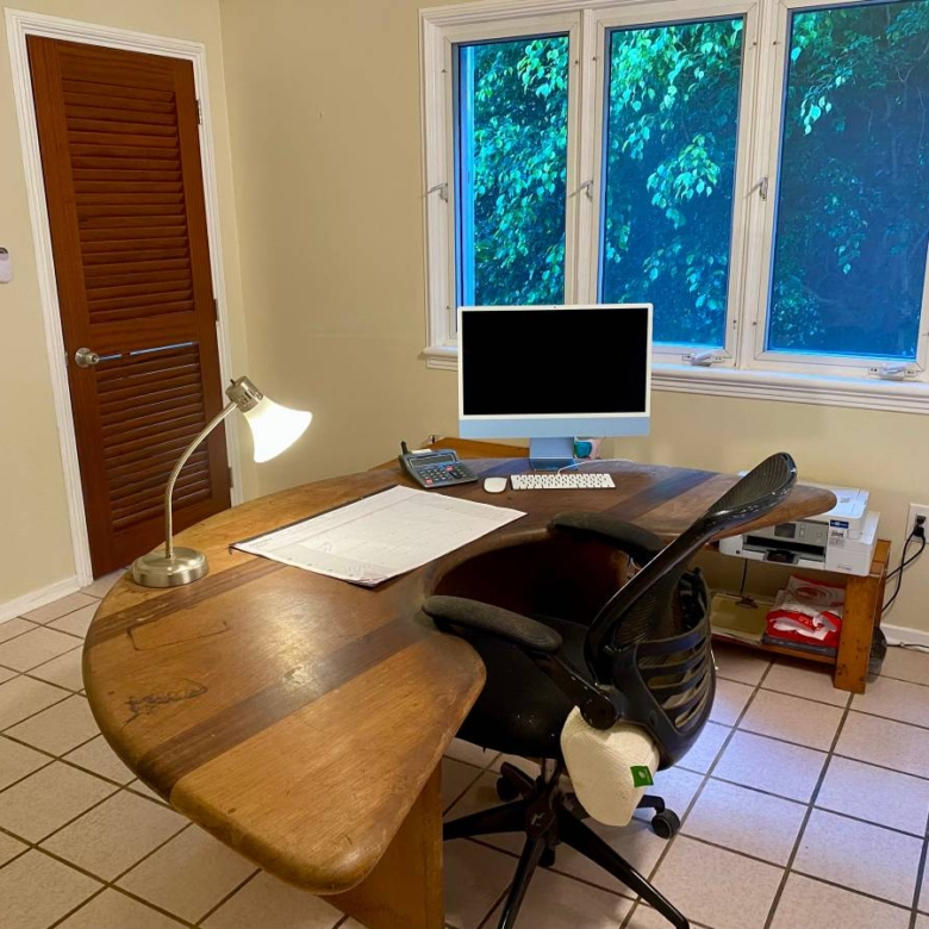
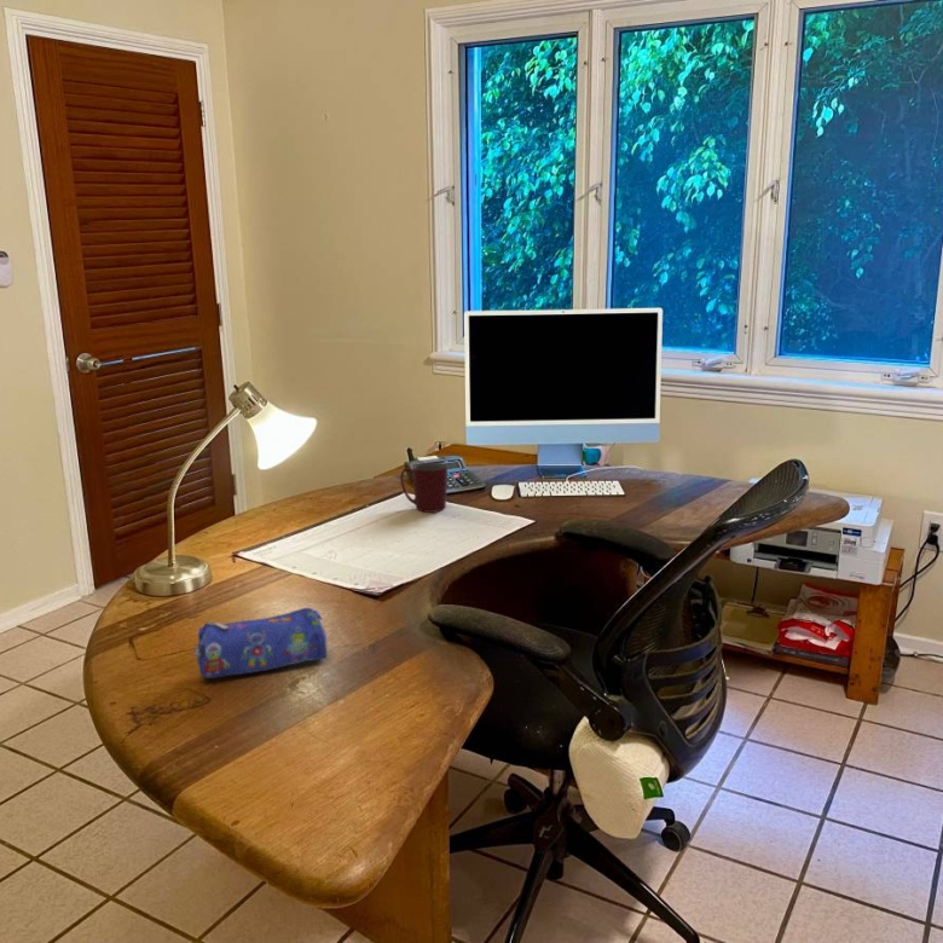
+ mug [400,462,449,514]
+ pencil case [193,607,328,679]
